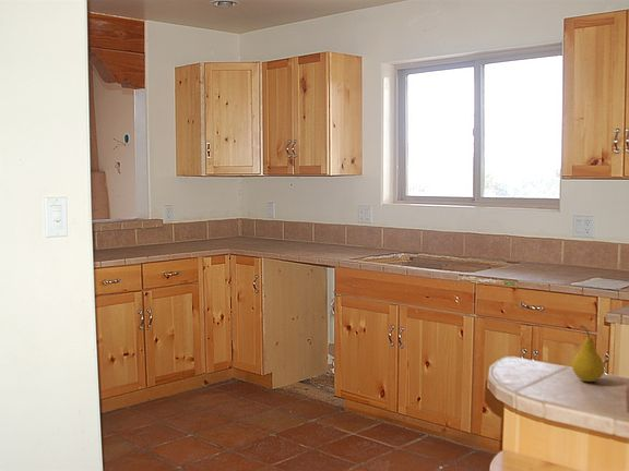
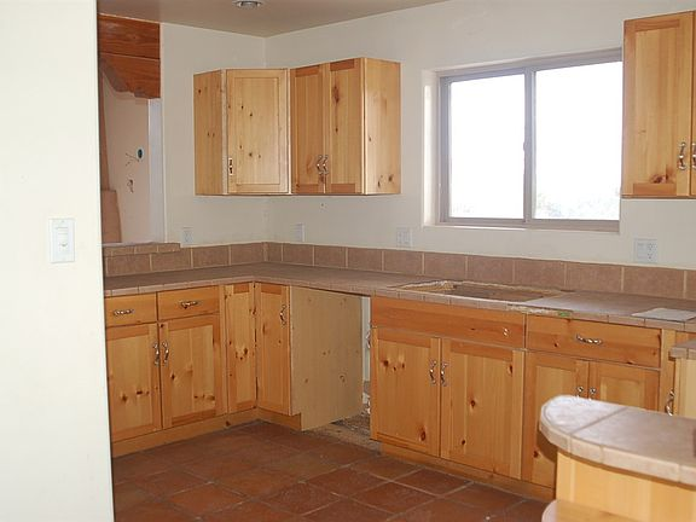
- fruit [571,324,606,383]
